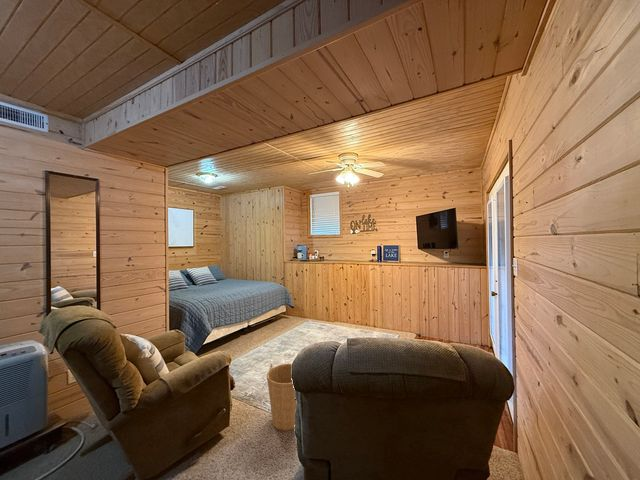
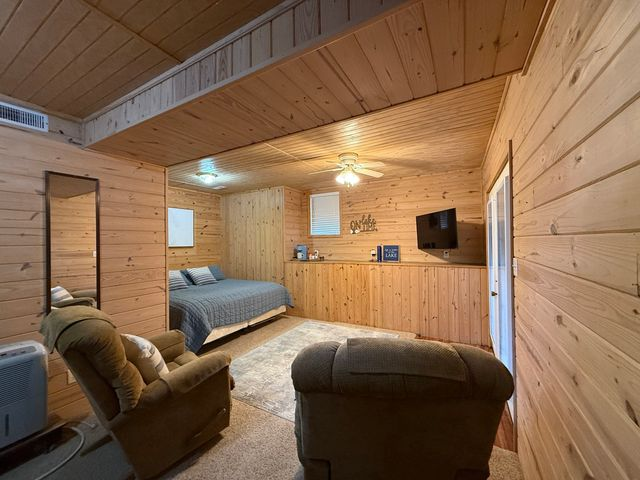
- basket [266,363,297,432]
